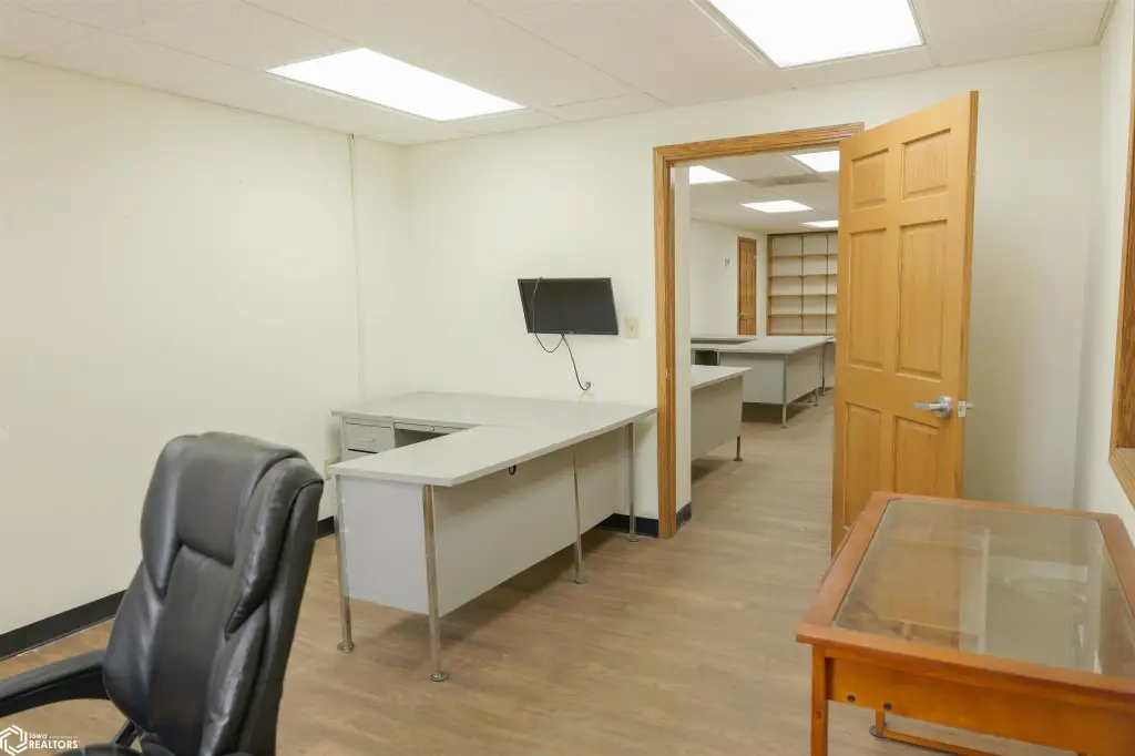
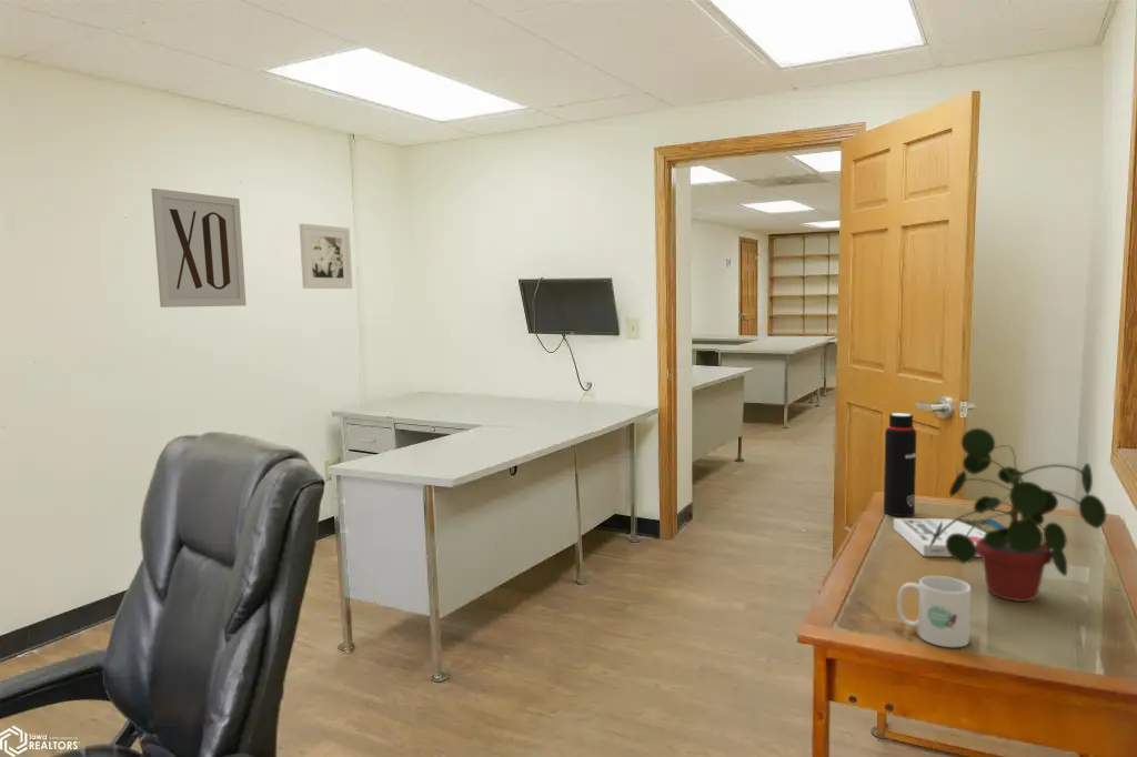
+ wall art [150,188,248,309]
+ mug [896,575,972,648]
+ book [893,517,1006,558]
+ water bottle [883,412,917,517]
+ potted plant [929,427,1108,603]
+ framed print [299,223,353,290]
